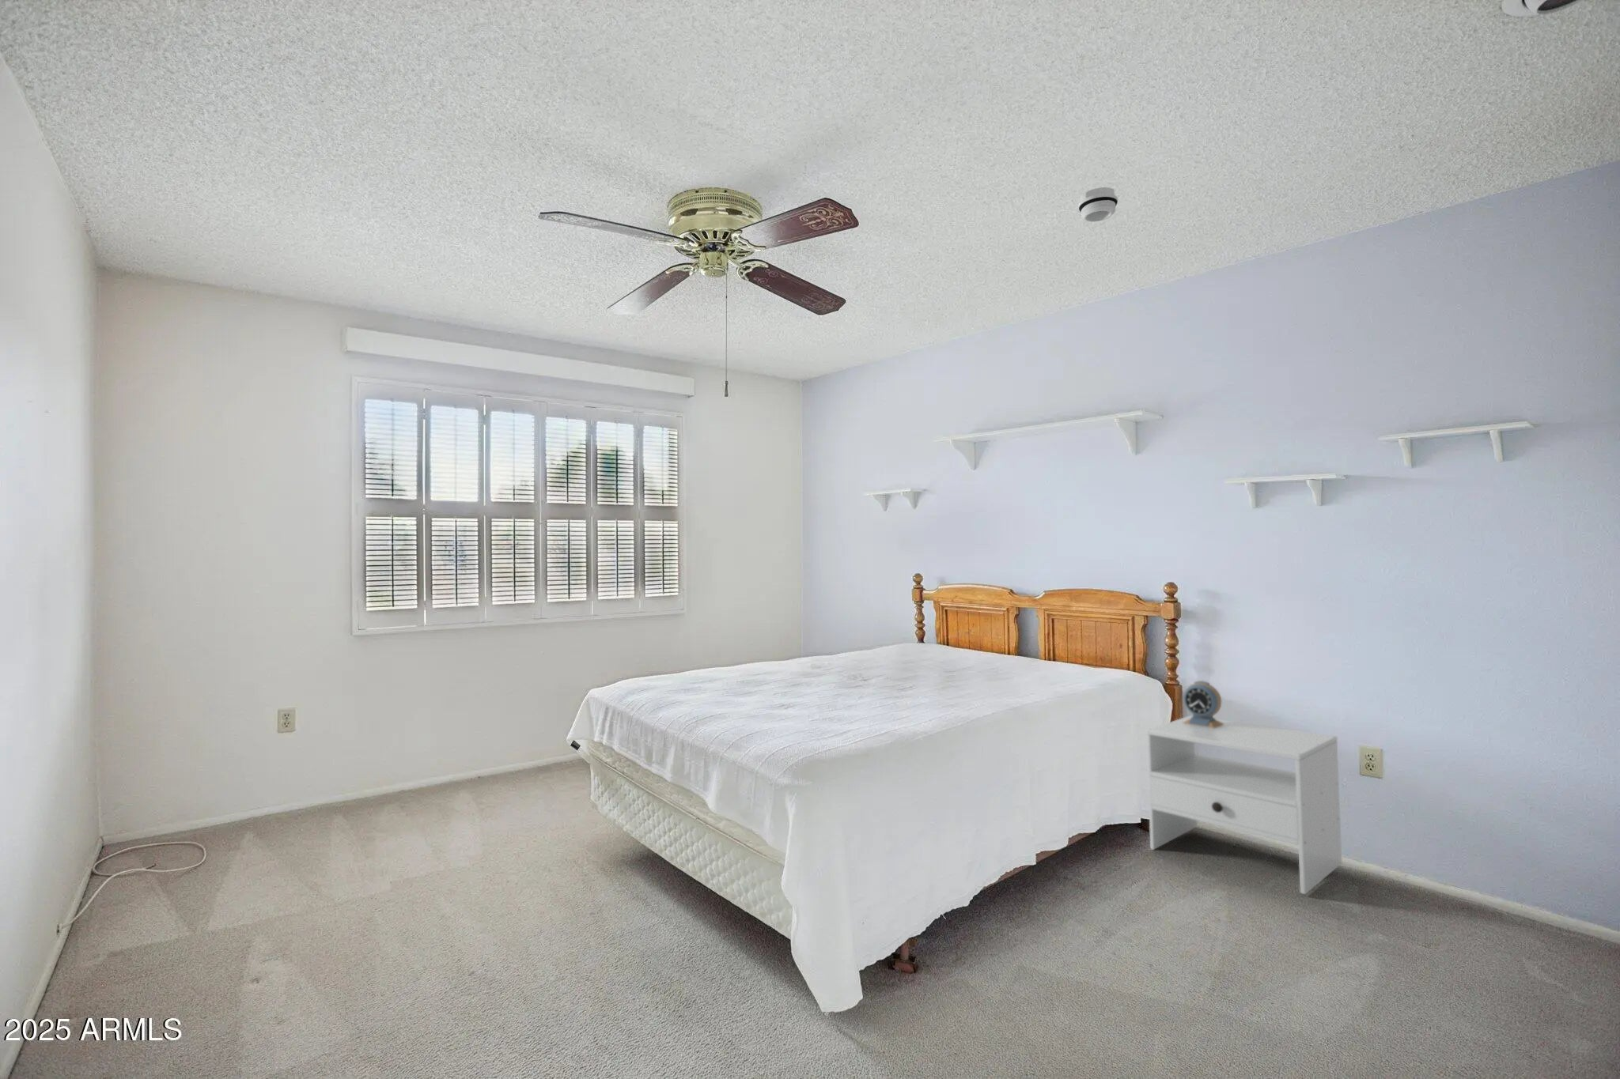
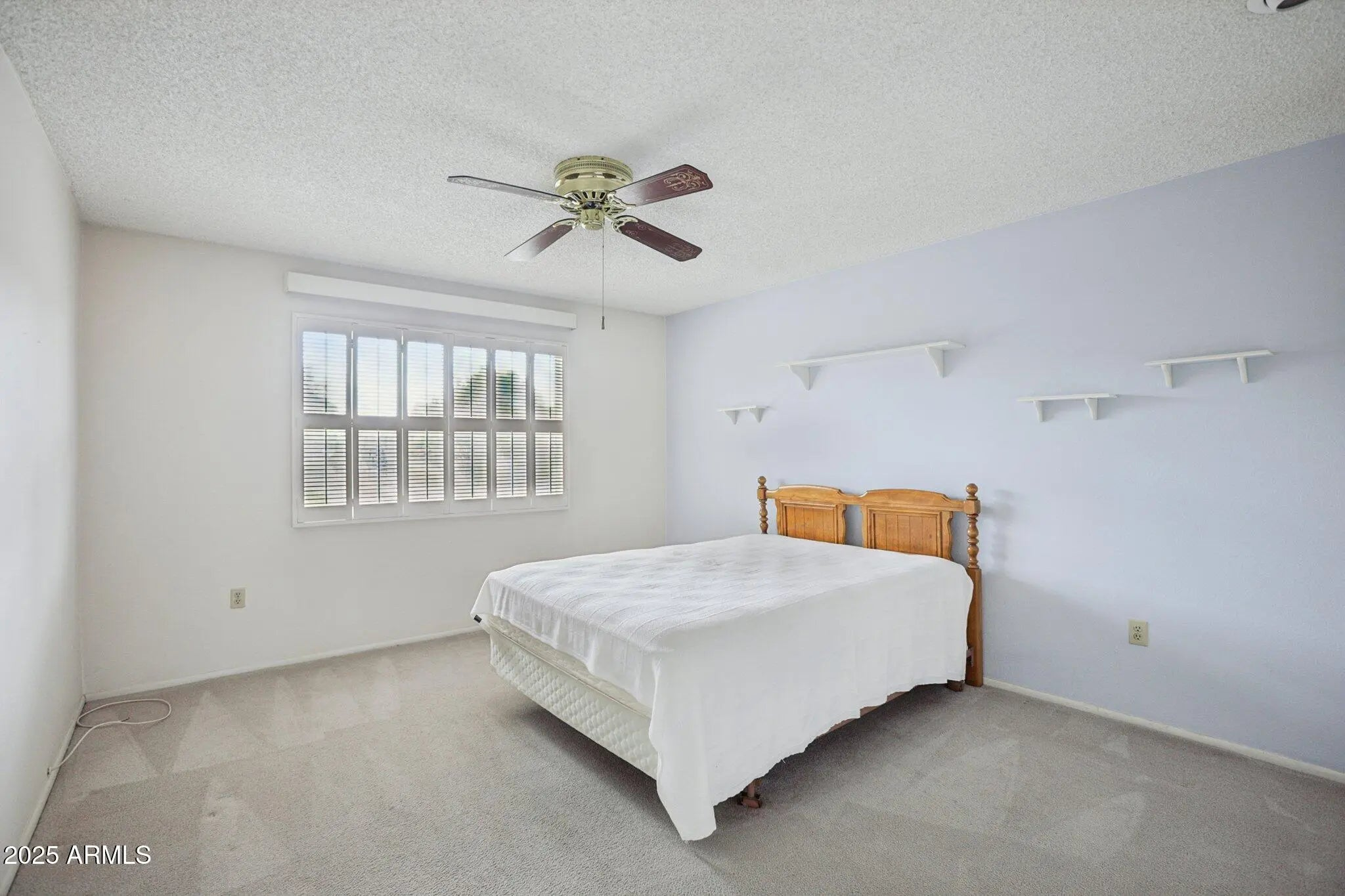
- alarm clock [1183,680,1223,729]
- smoke detector [1077,187,1119,223]
- nightstand [1145,714,1342,895]
